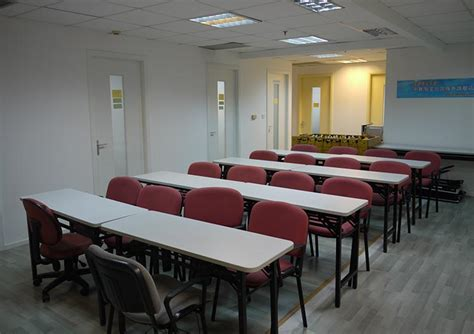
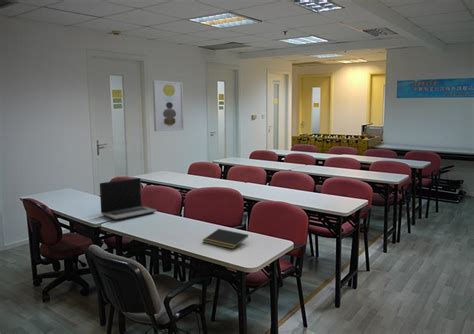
+ notepad [202,228,249,250]
+ wall art [152,79,185,132]
+ laptop computer [99,177,158,221]
